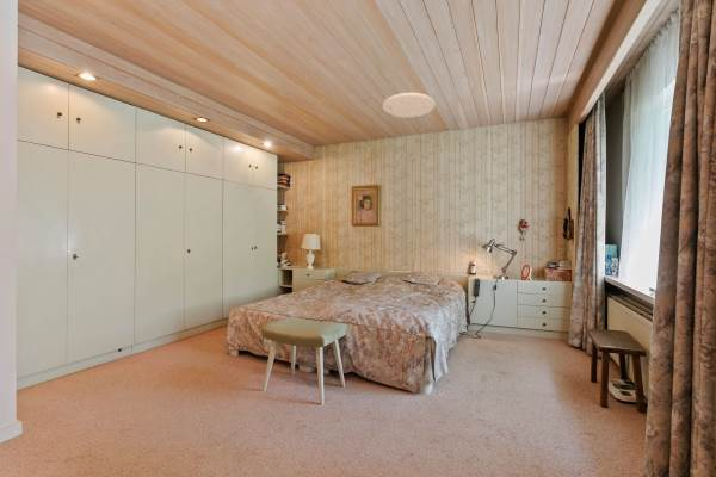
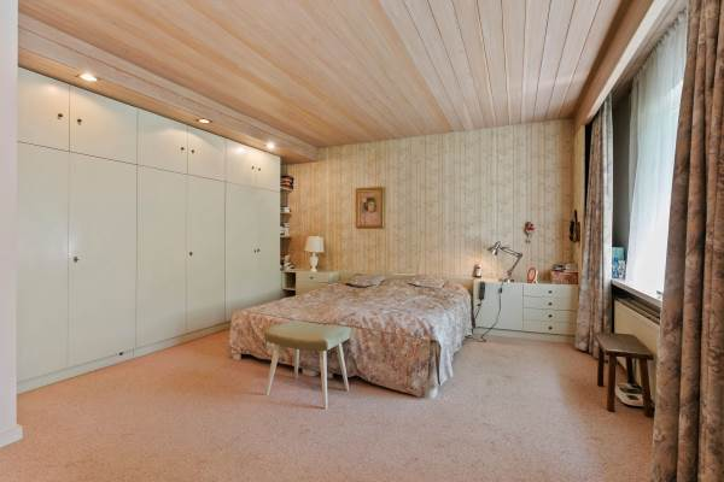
- ceiling light [382,92,437,118]
